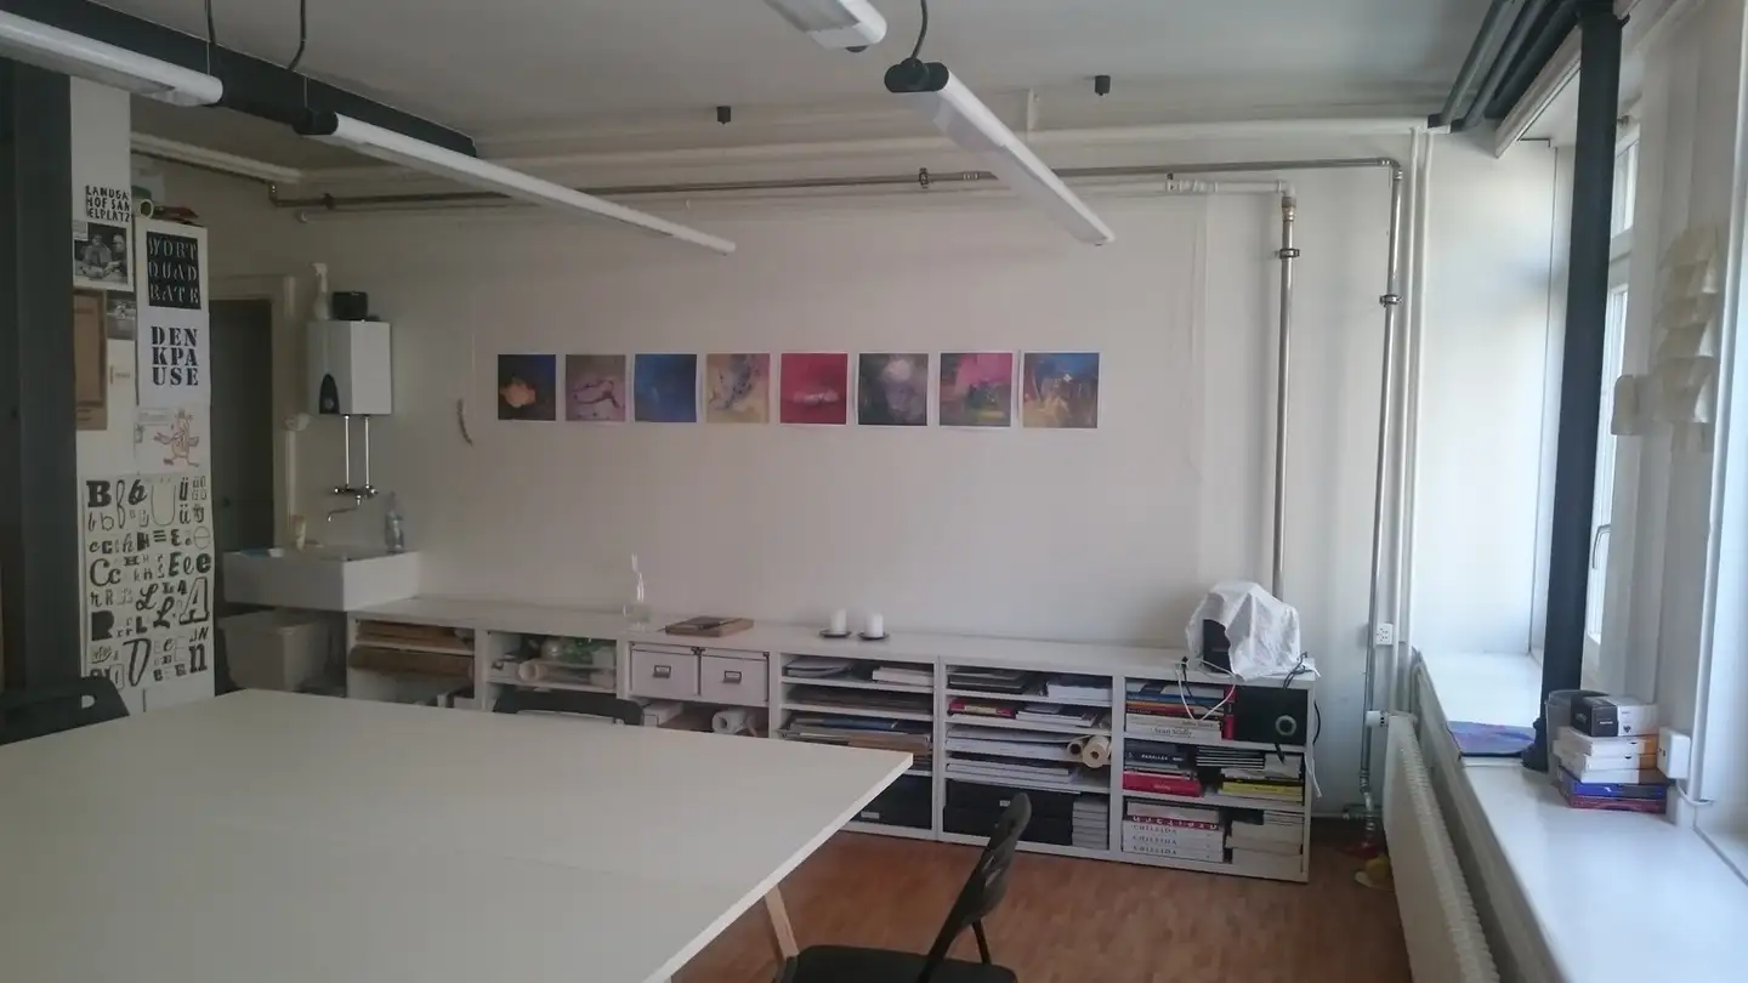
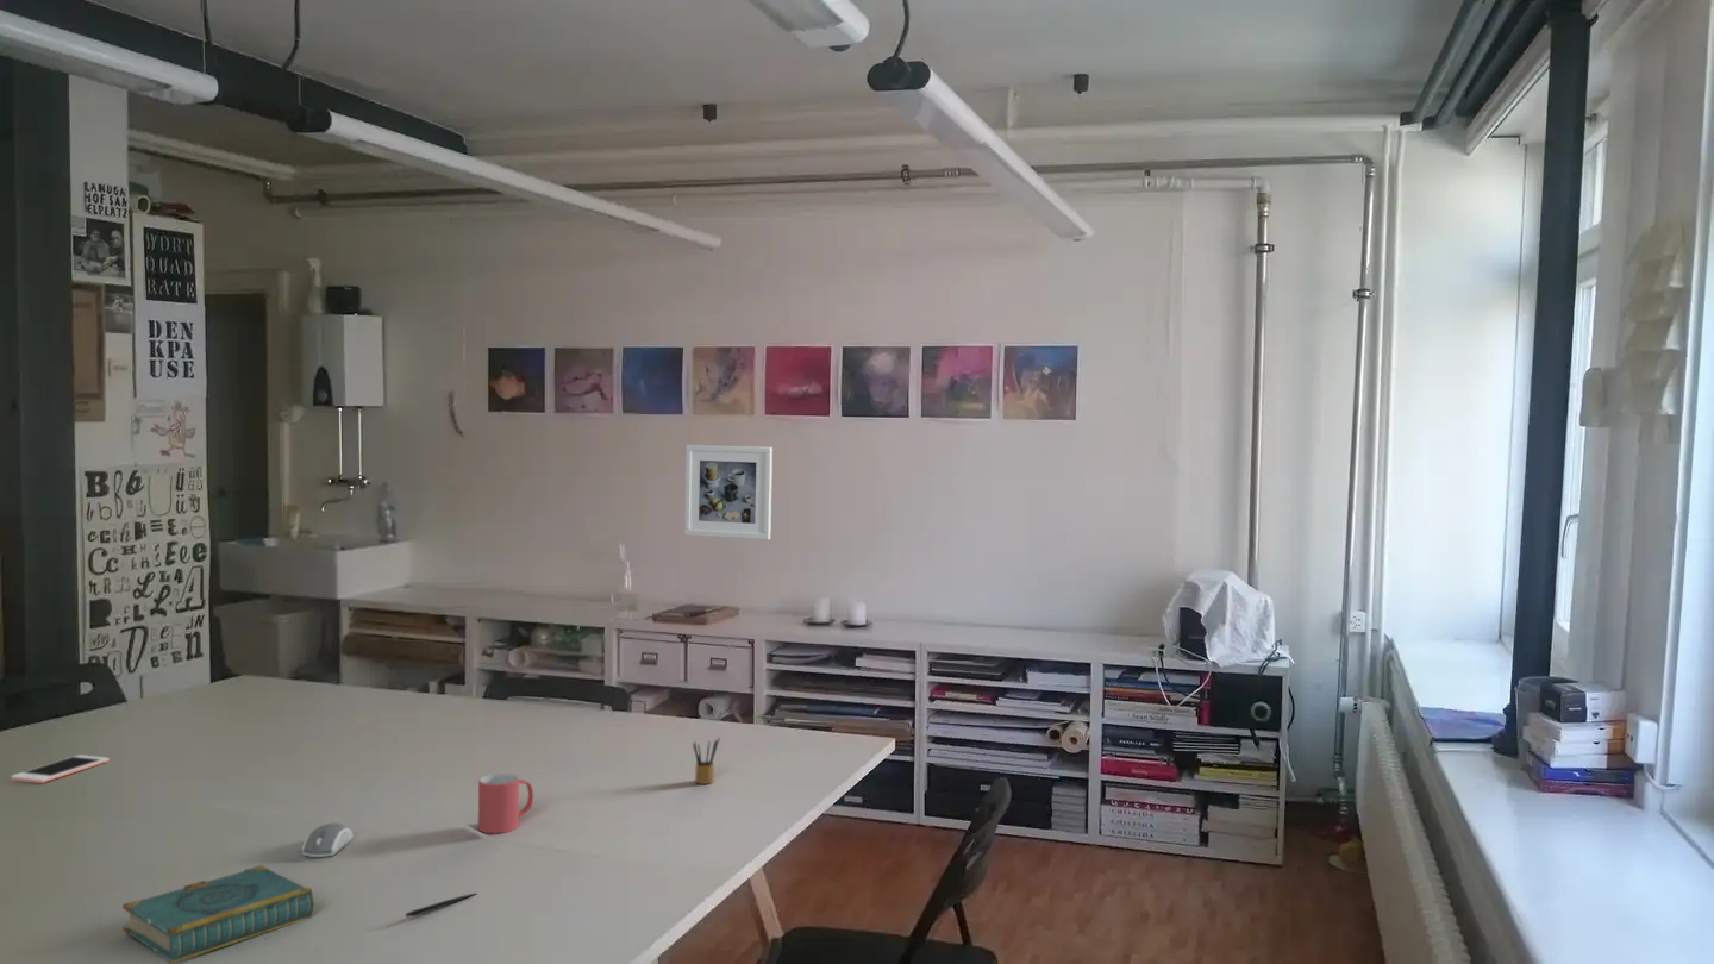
+ mug [477,772,534,835]
+ cell phone [10,753,110,784]
+ book [121,864,314,964]
+ pencil box [692,735,721,785]
+ pen [405,891,478,918]
+ computer mouse [301,822,355,858]
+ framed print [683,444,774,540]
